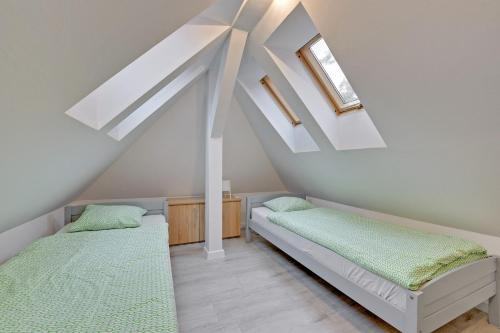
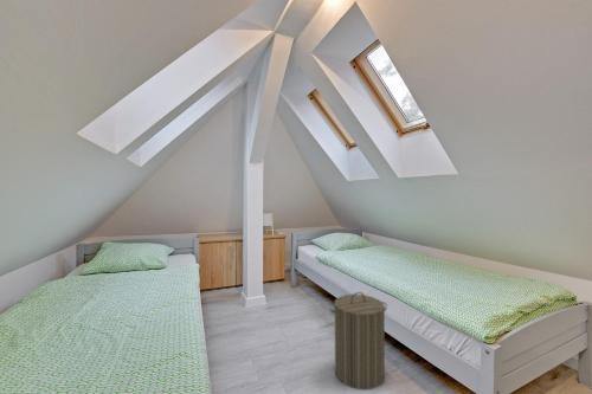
+ laundry hamper [329,291,388,390]
